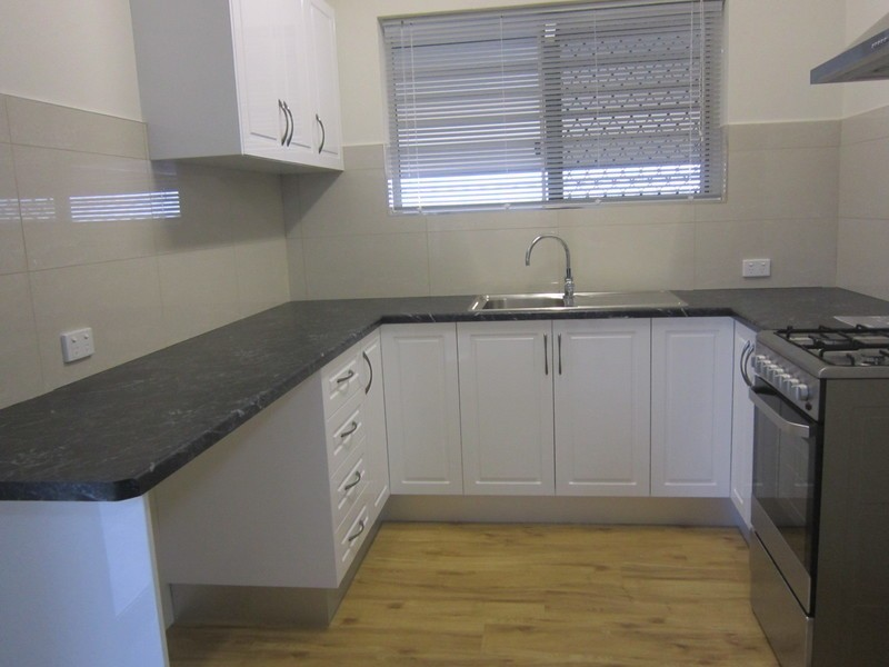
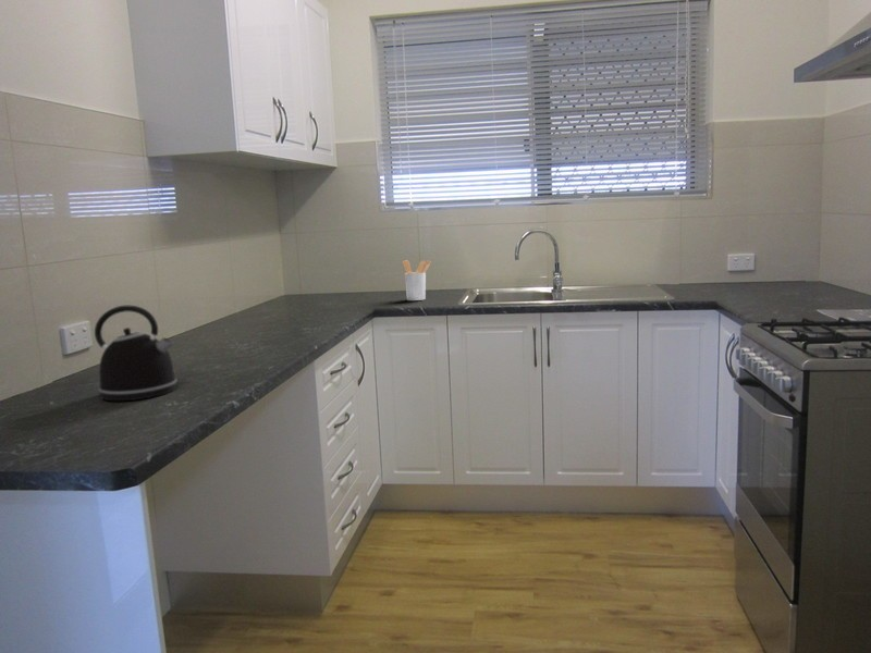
+ kettle [94,305,179,402]
+ utensil holder [402,259,432,301]
